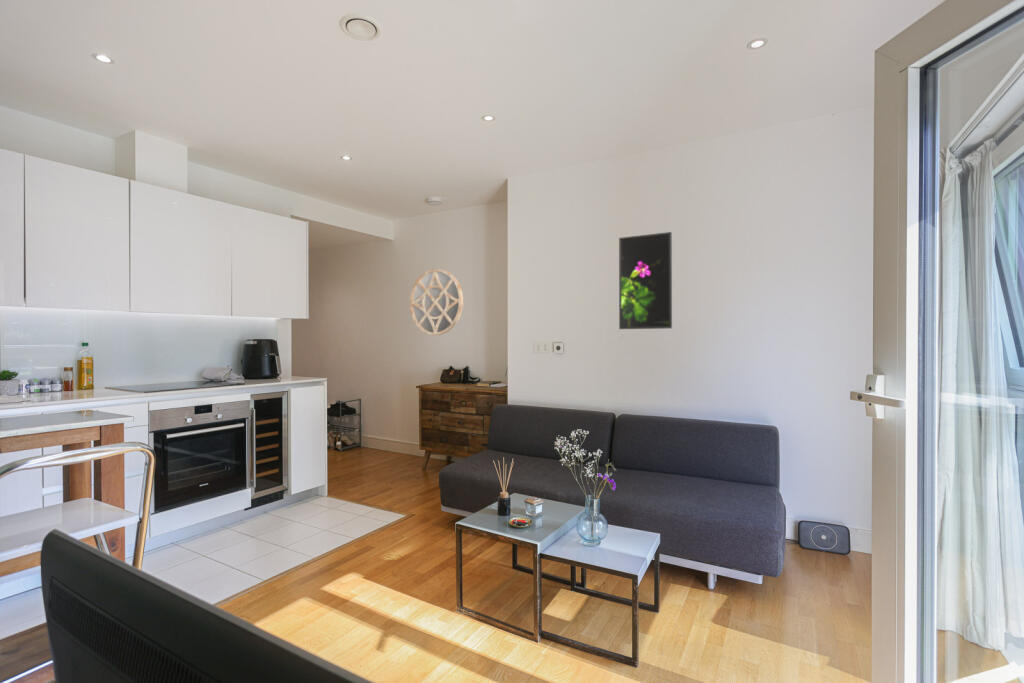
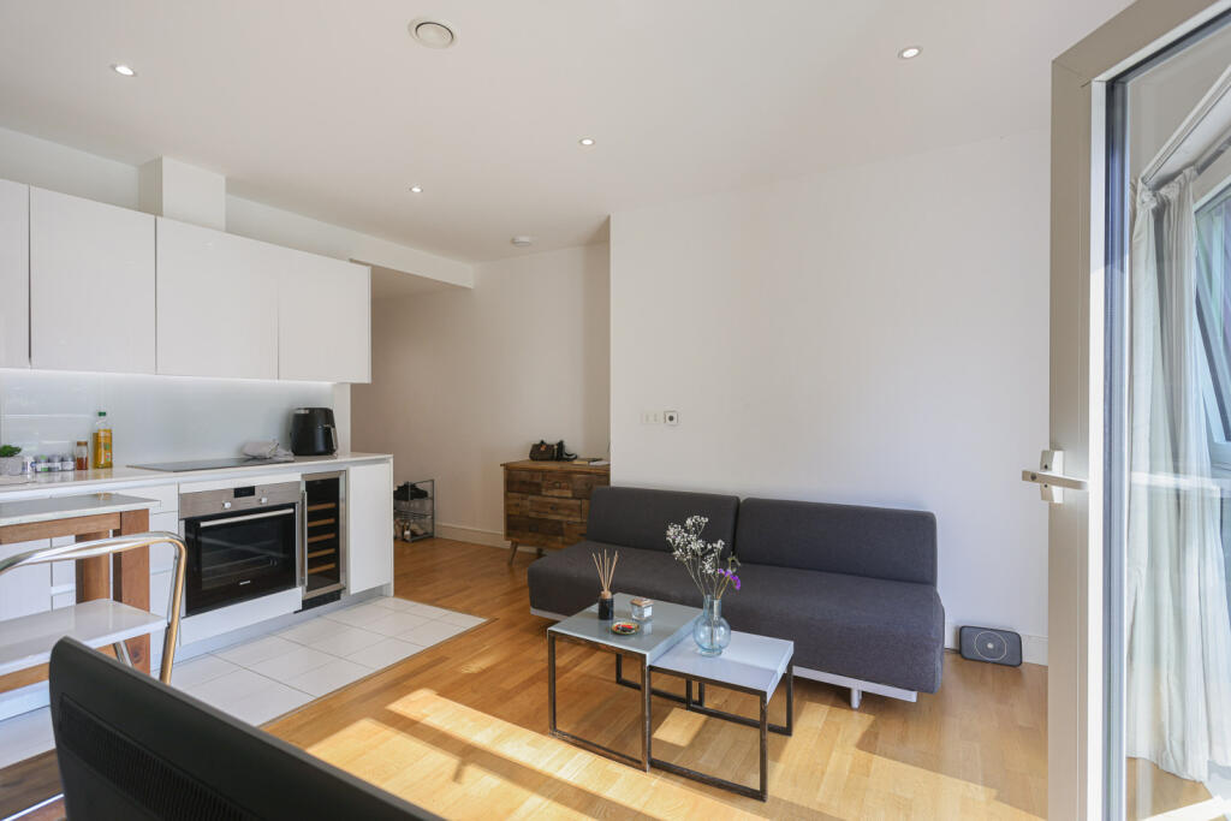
- home mirror [409,268,464,336]
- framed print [618,231,673,330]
